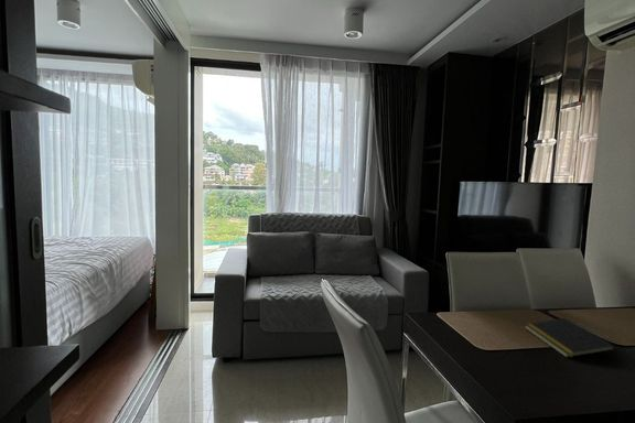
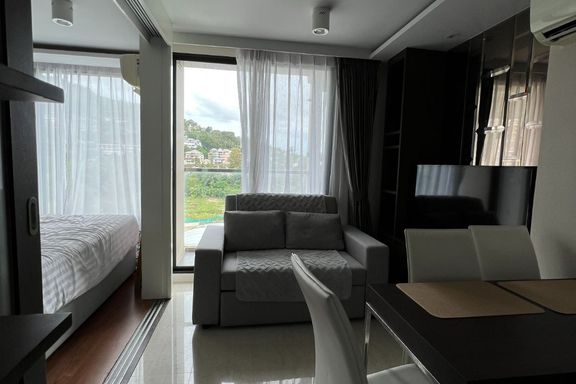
- notepad [524,317,616,358]
